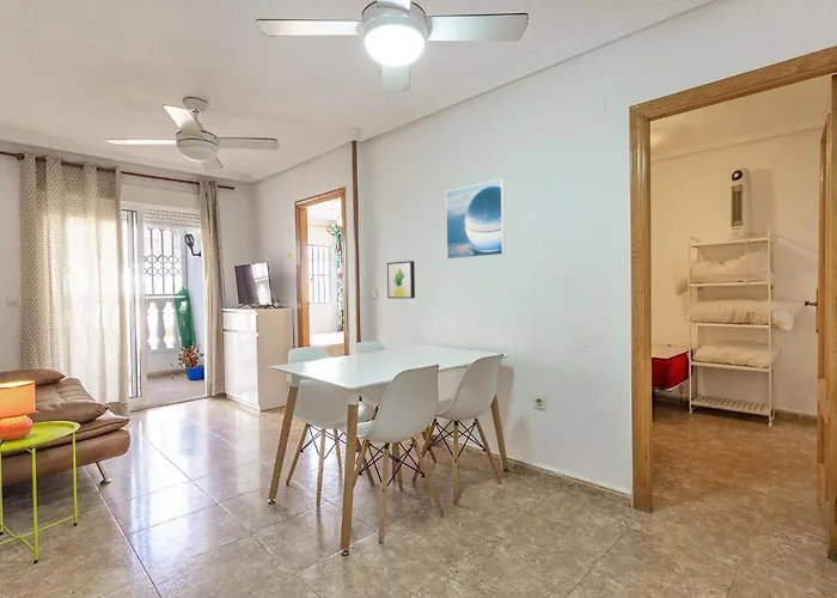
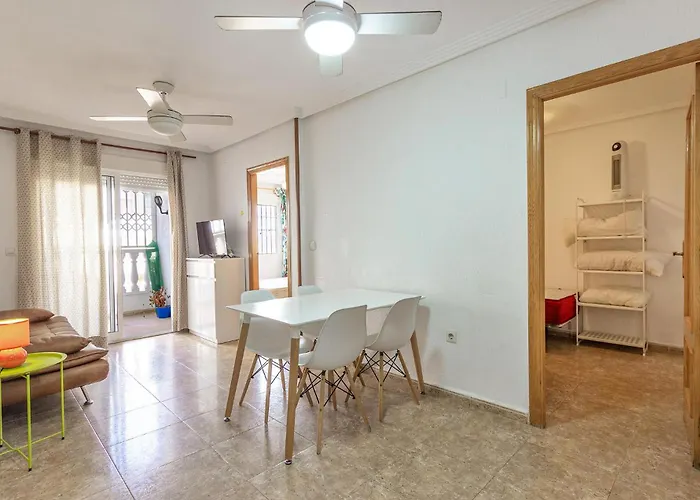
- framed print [445,178,506,261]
- wall art [386,260,416,299]
